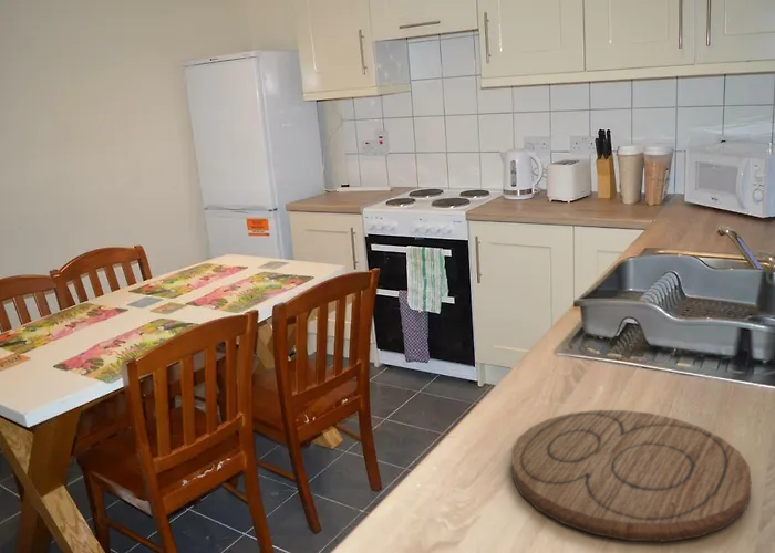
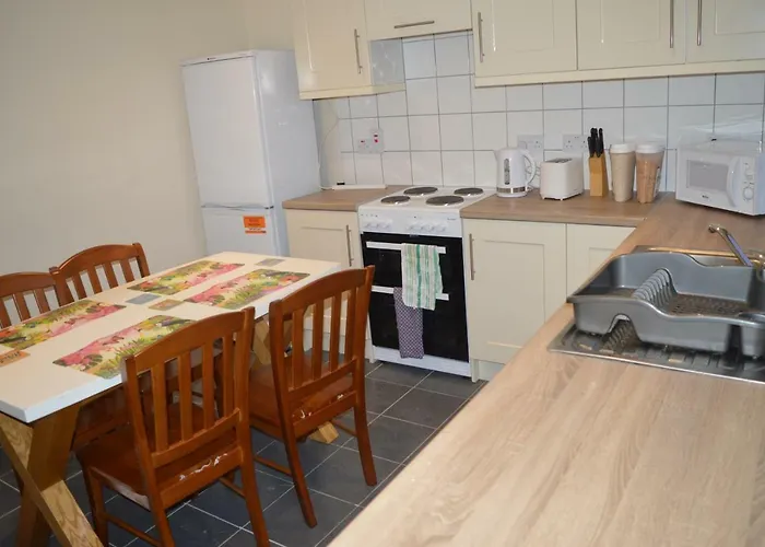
- cutting board [510,409,752,543]
